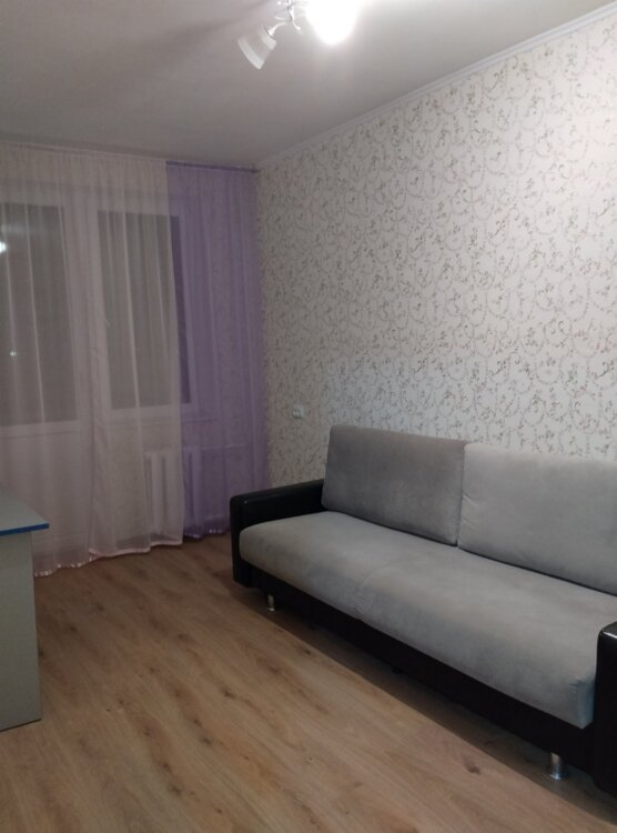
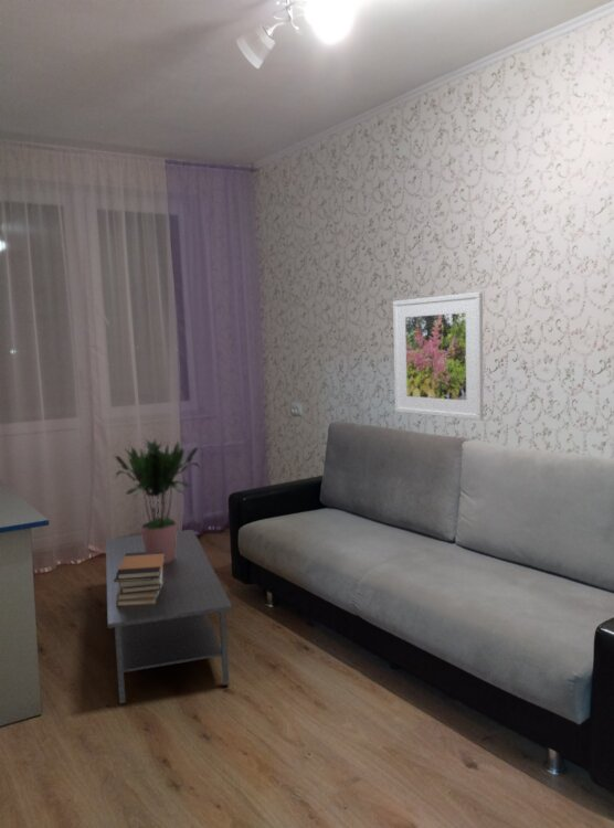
+ coffee table [105,529,233,704]
+ potted plant [114,438,201,563]
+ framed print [392,291,485,422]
+ book stack [114,551,166,606]
